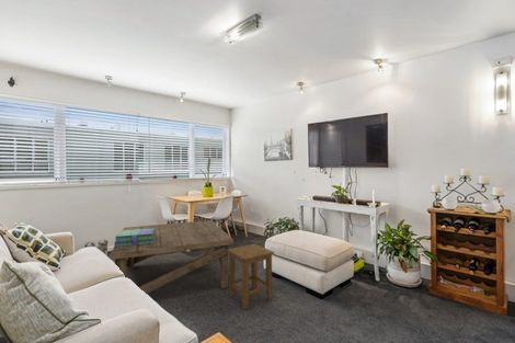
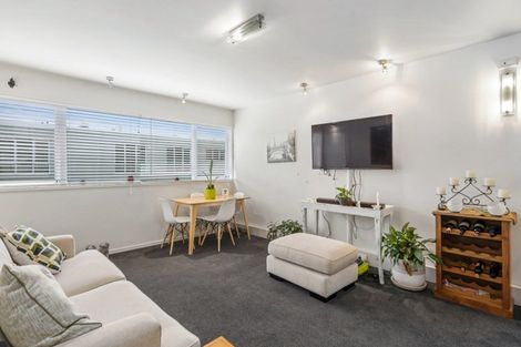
- coffee table [110,219,234,295]
- stool [227,243,275,310]
- stack of books [113,228,156,248]
